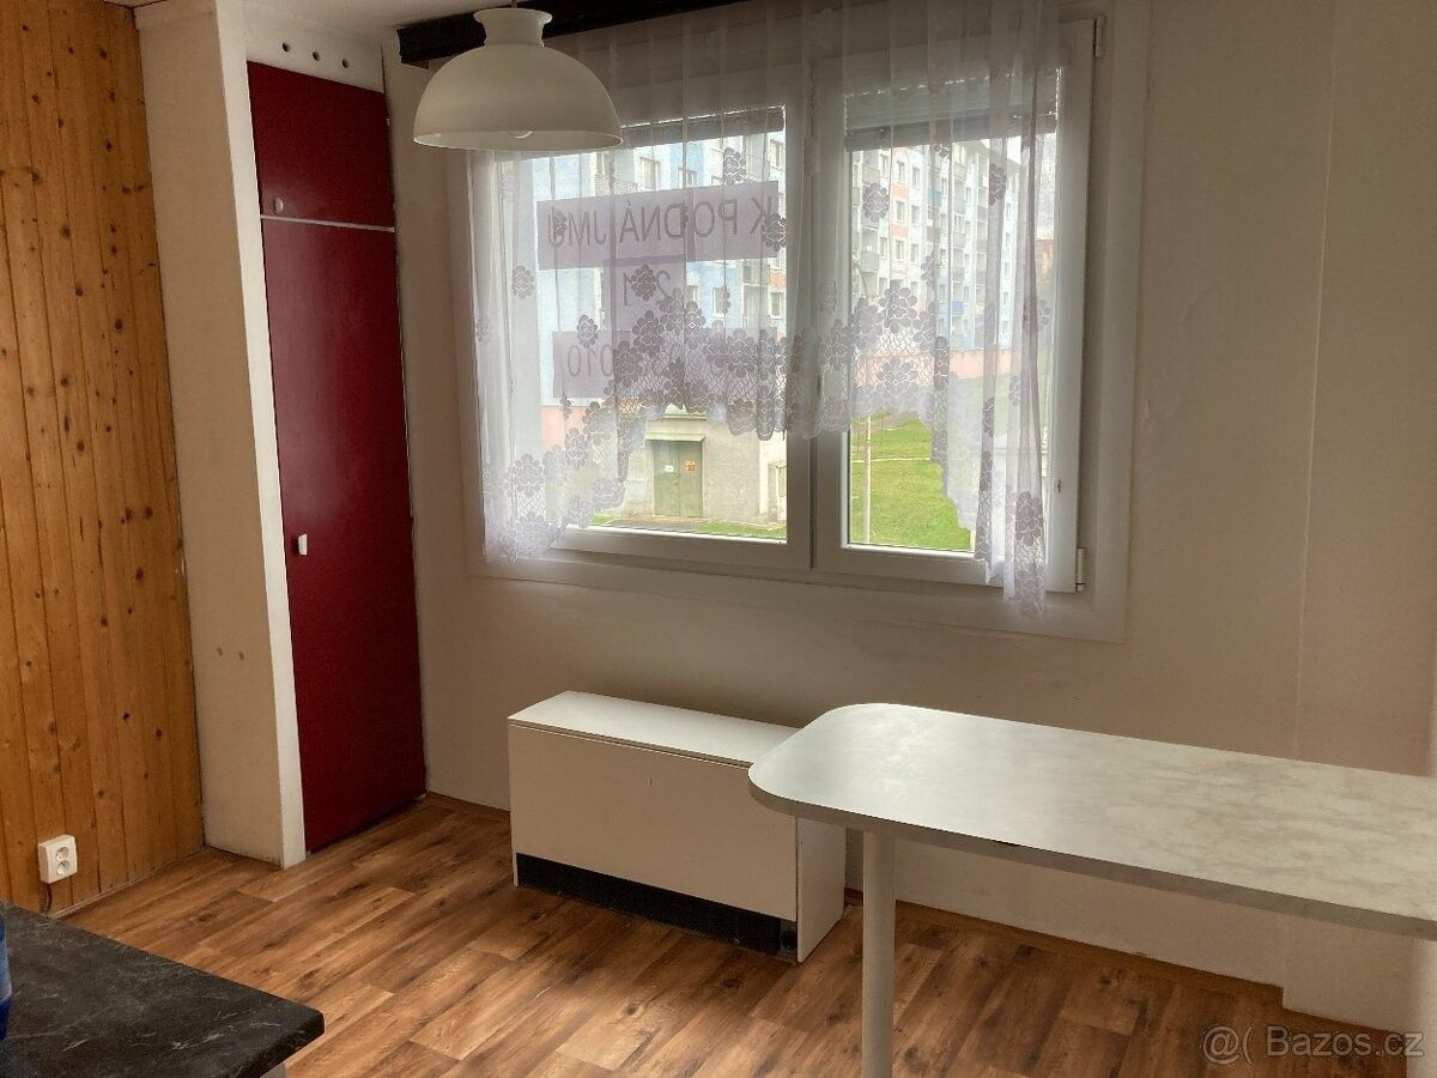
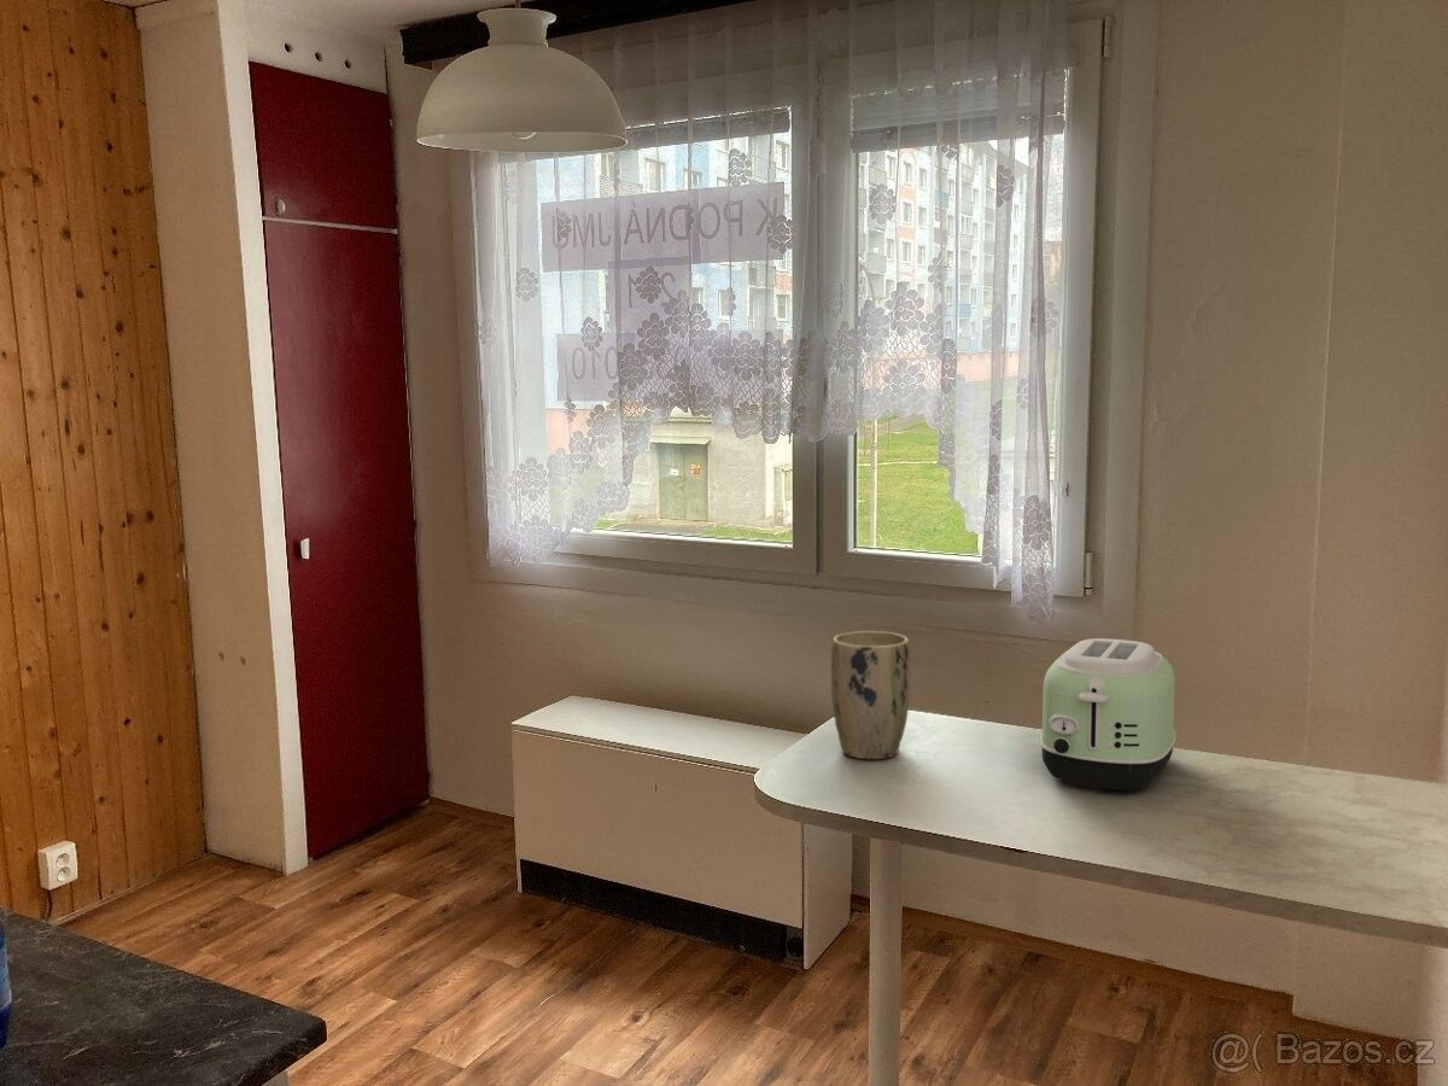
+ toaster [1038,637,1176,793]
+ plant pot [830,630,911,760]
